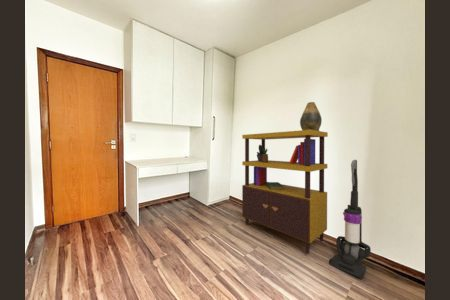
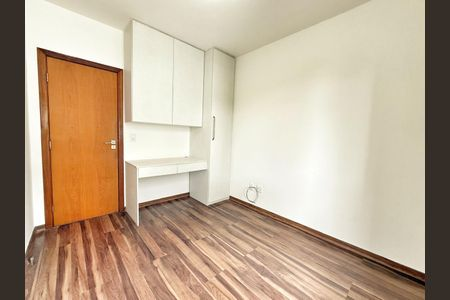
- ceramic vessel [299,101,323,131]
- bookcase [241,129,329,255]
- vacuum cleaner [328,159,372,280]
